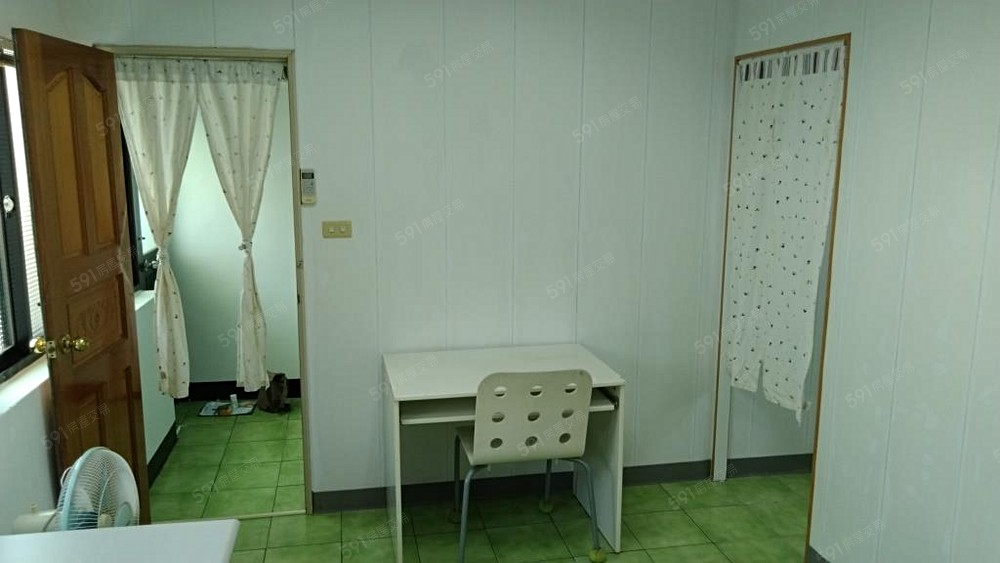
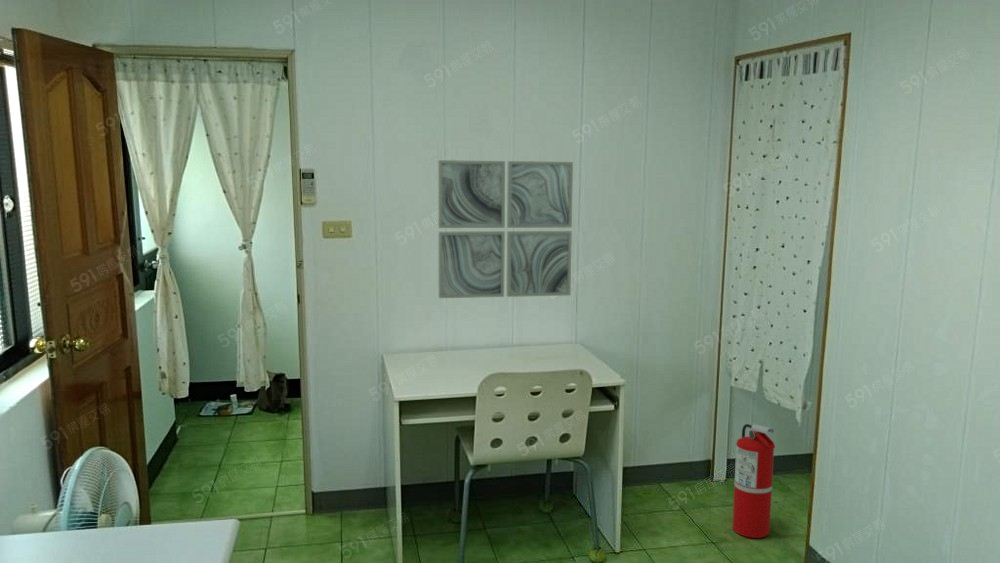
+ fire extinguisher [732,423,776,539]
+ wall art [437,159,574,299]
